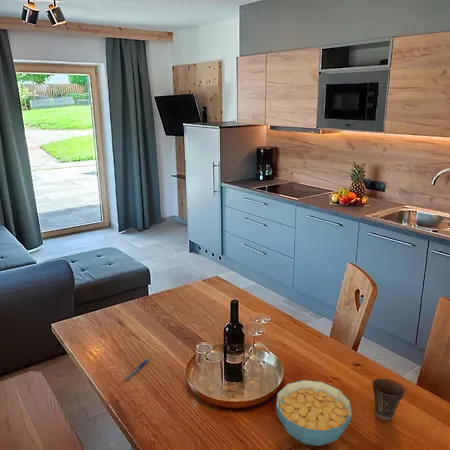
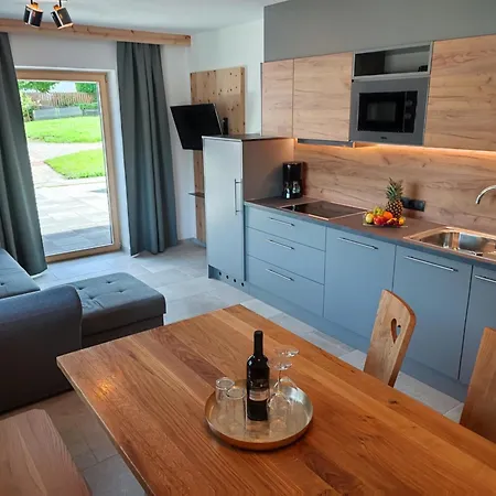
- cup [371,377,406,422]
- pen [124,357,151,381]
- cereal bowl [275,379,353,447]
